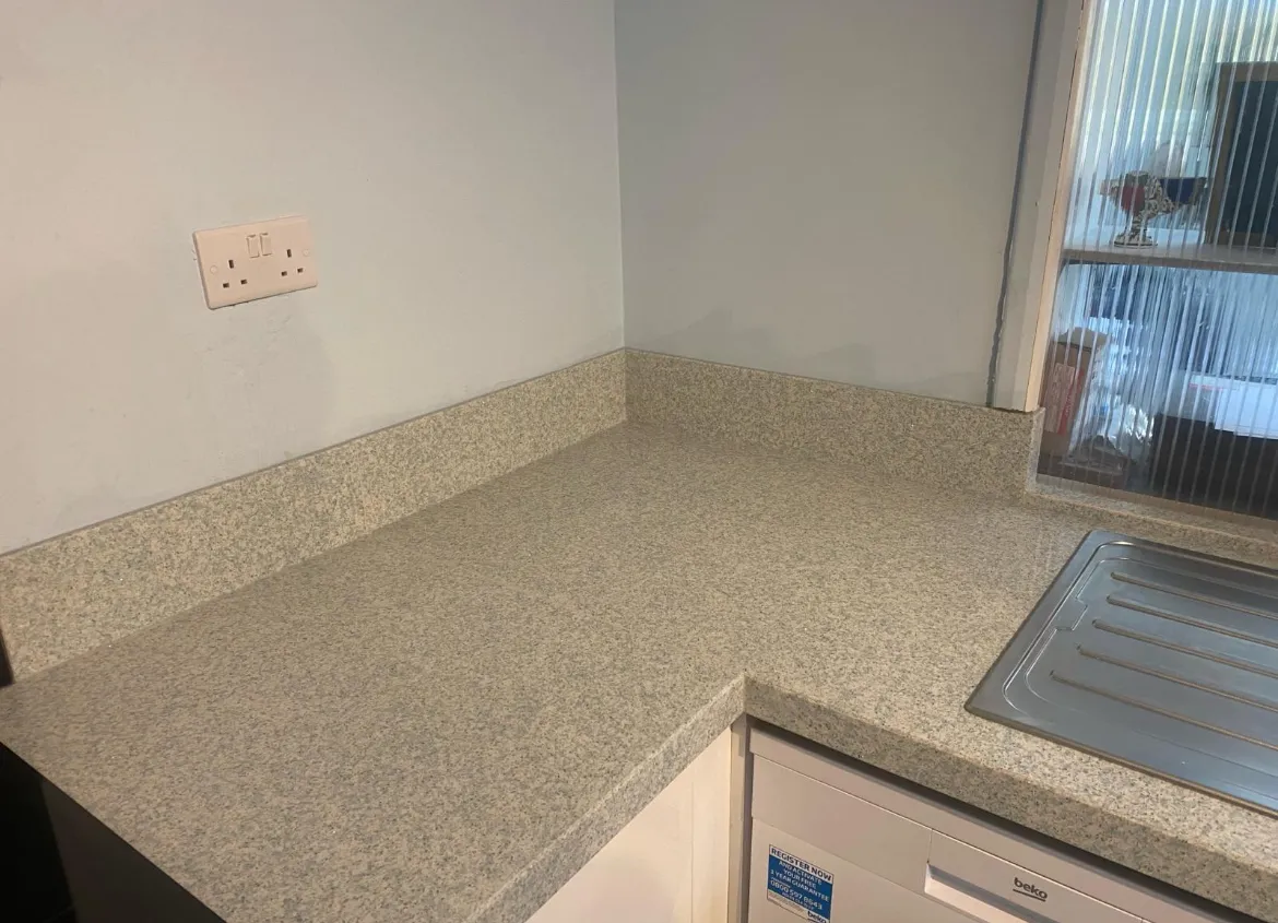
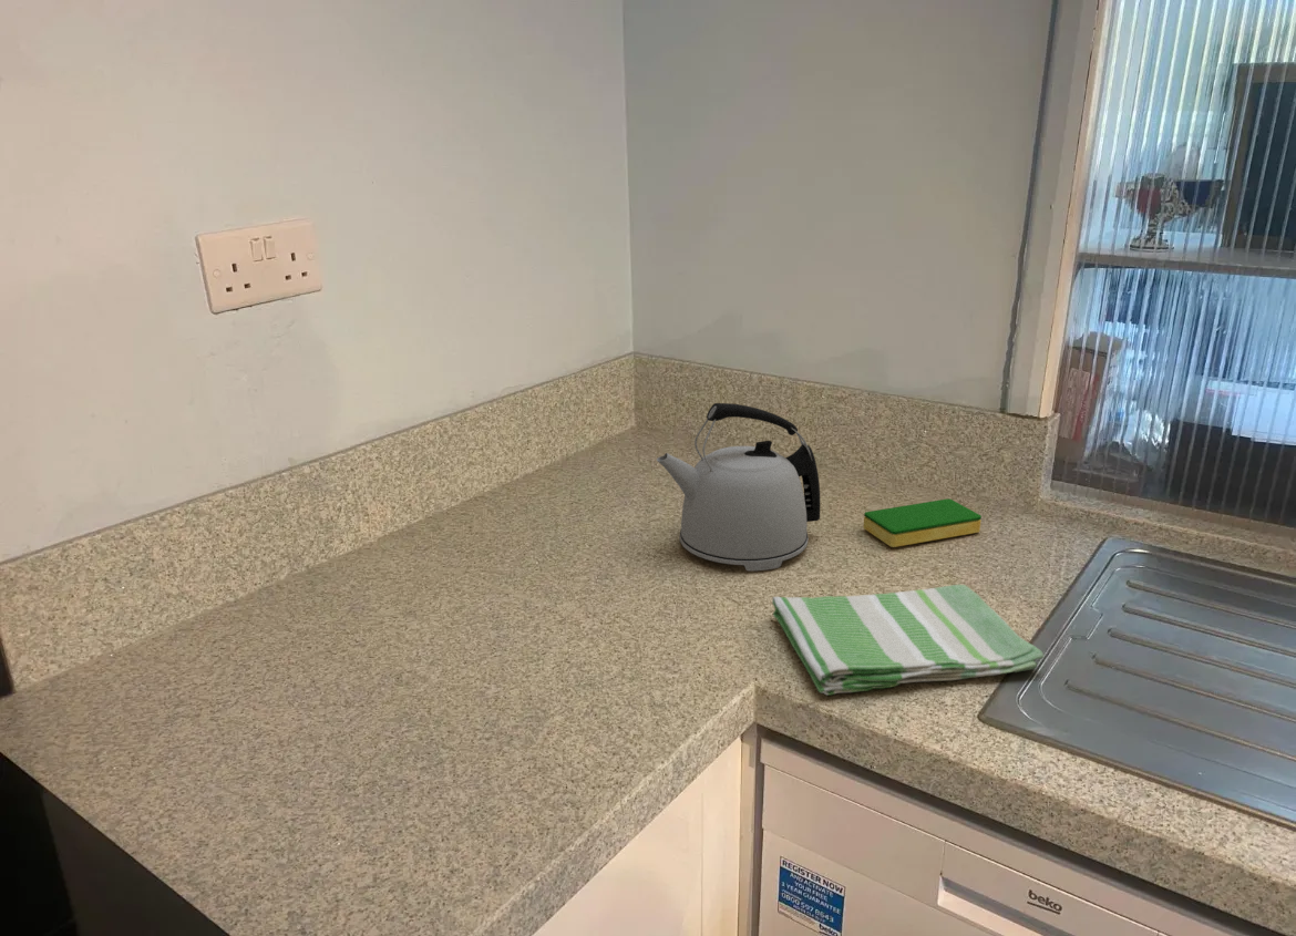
+ dish towel [771,584,1045,697]
+ kettle [656,402,821,572]
+ dish sponge [863,497,983,548]
